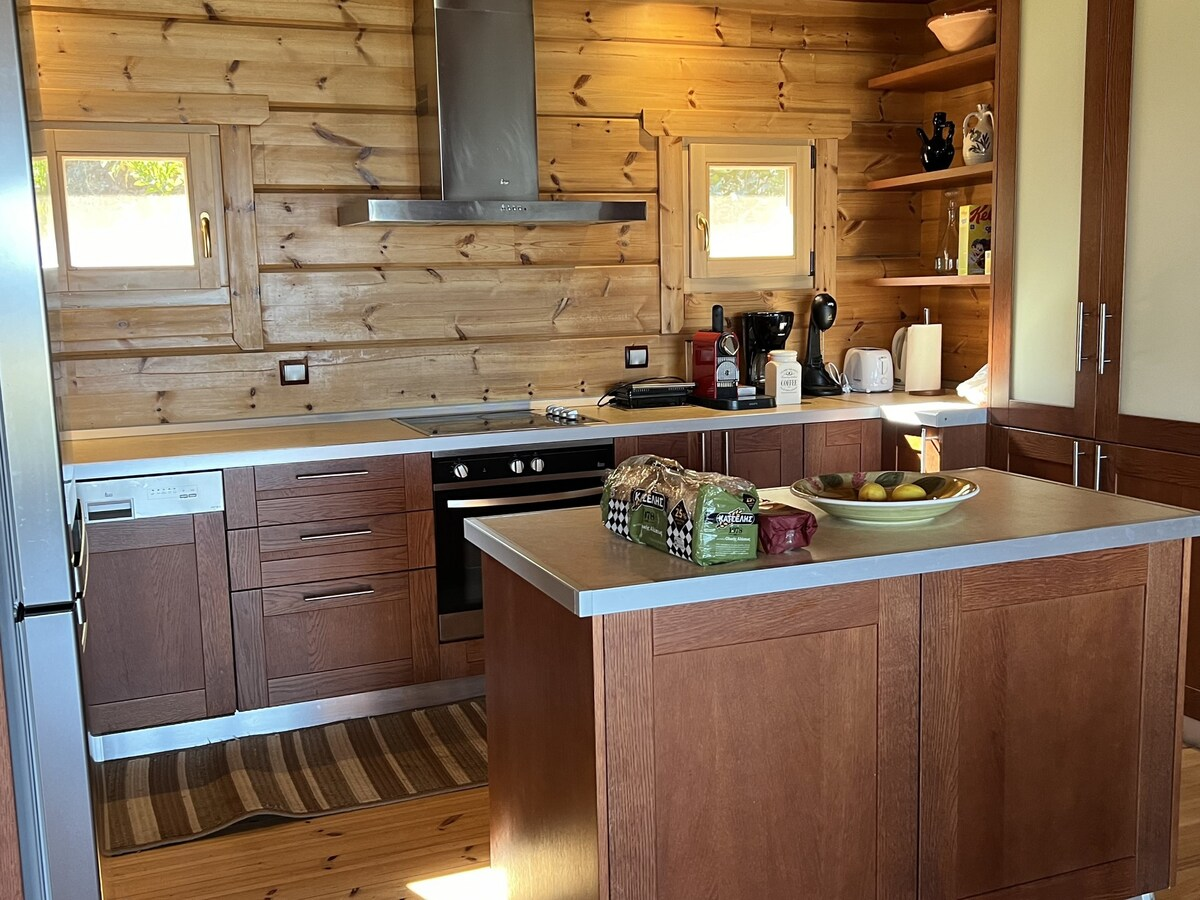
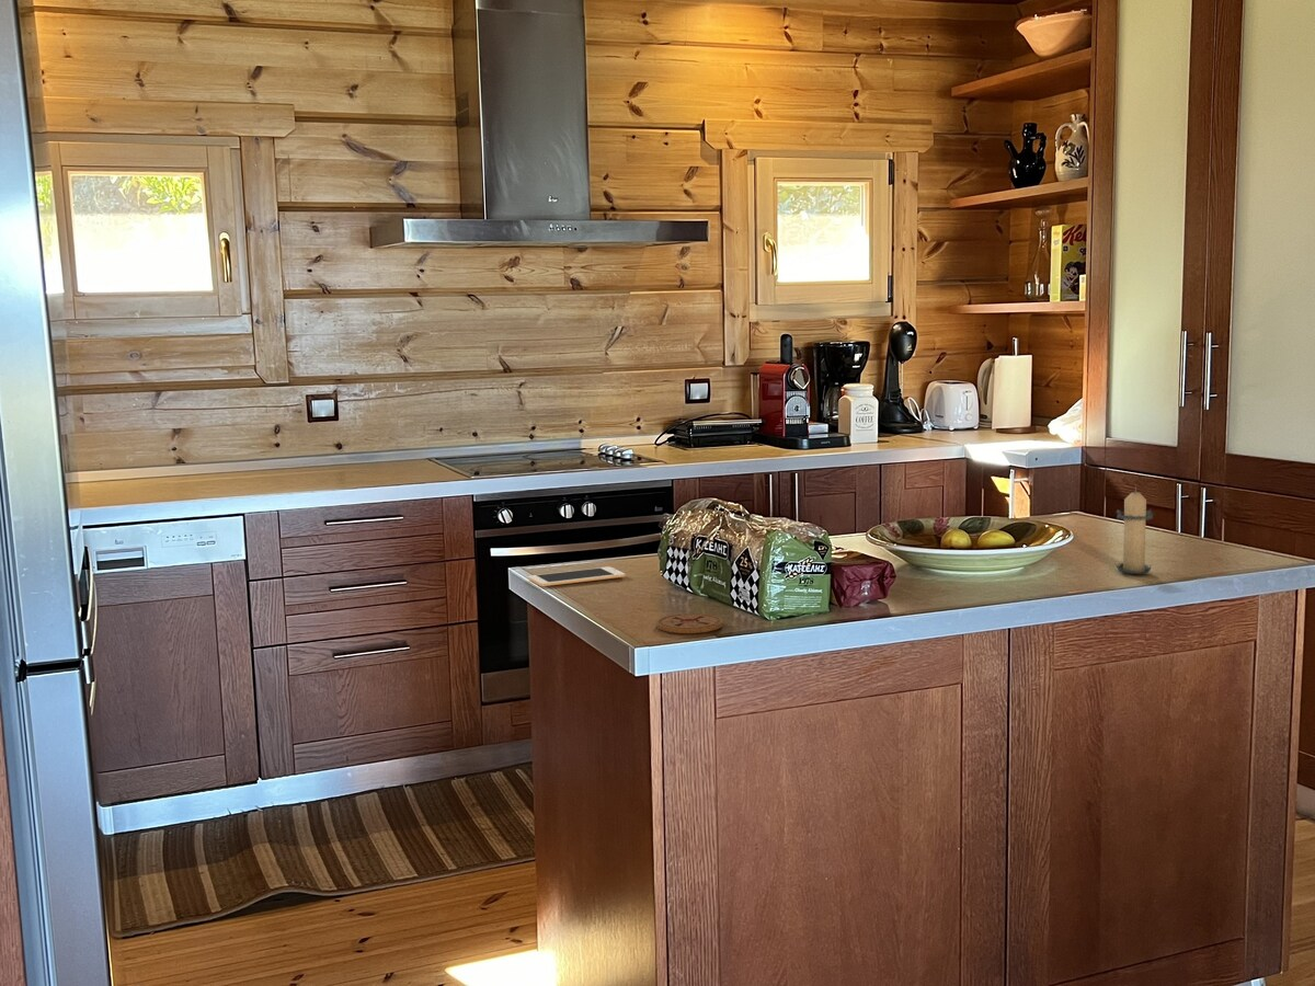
+ candle [1113,485,1155,575]
+ coaster [655,612,724,634]
+ cell phone [527,565,627,587]
